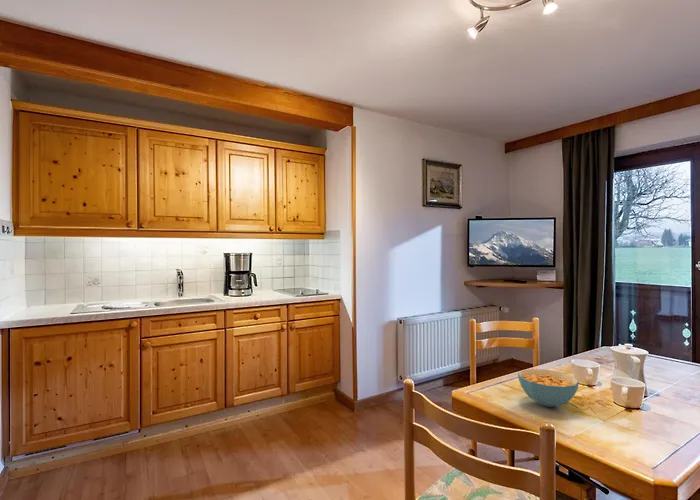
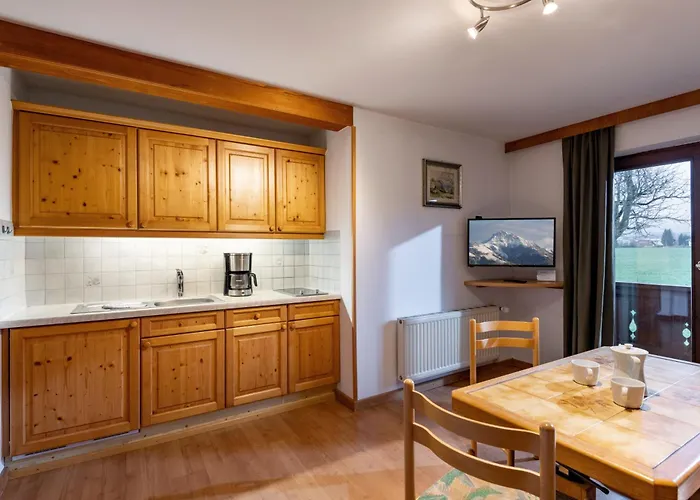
- cereal bowl [517,368,580,408]
